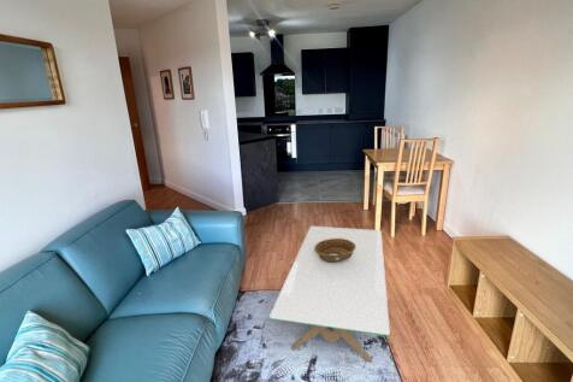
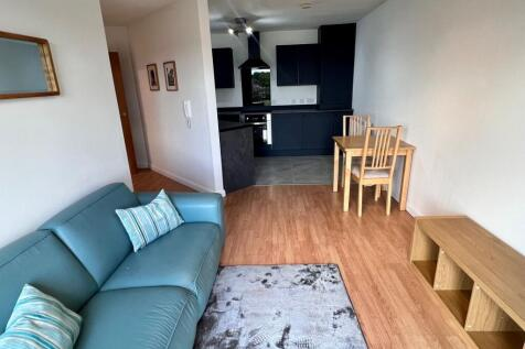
- coffee table [268,225,391,364]
- decorative bowl [314,239,356,263]
